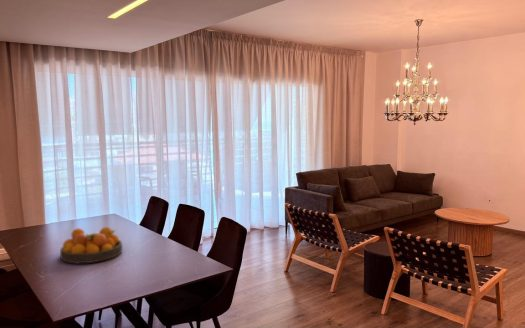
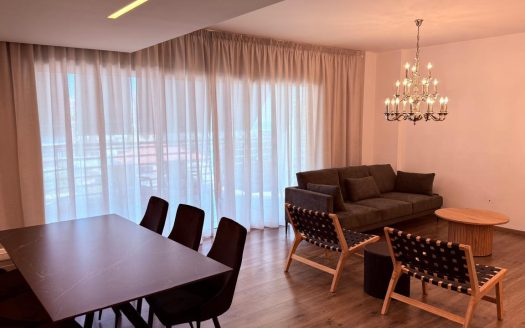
- fruit bowl [59,226,123,265]
